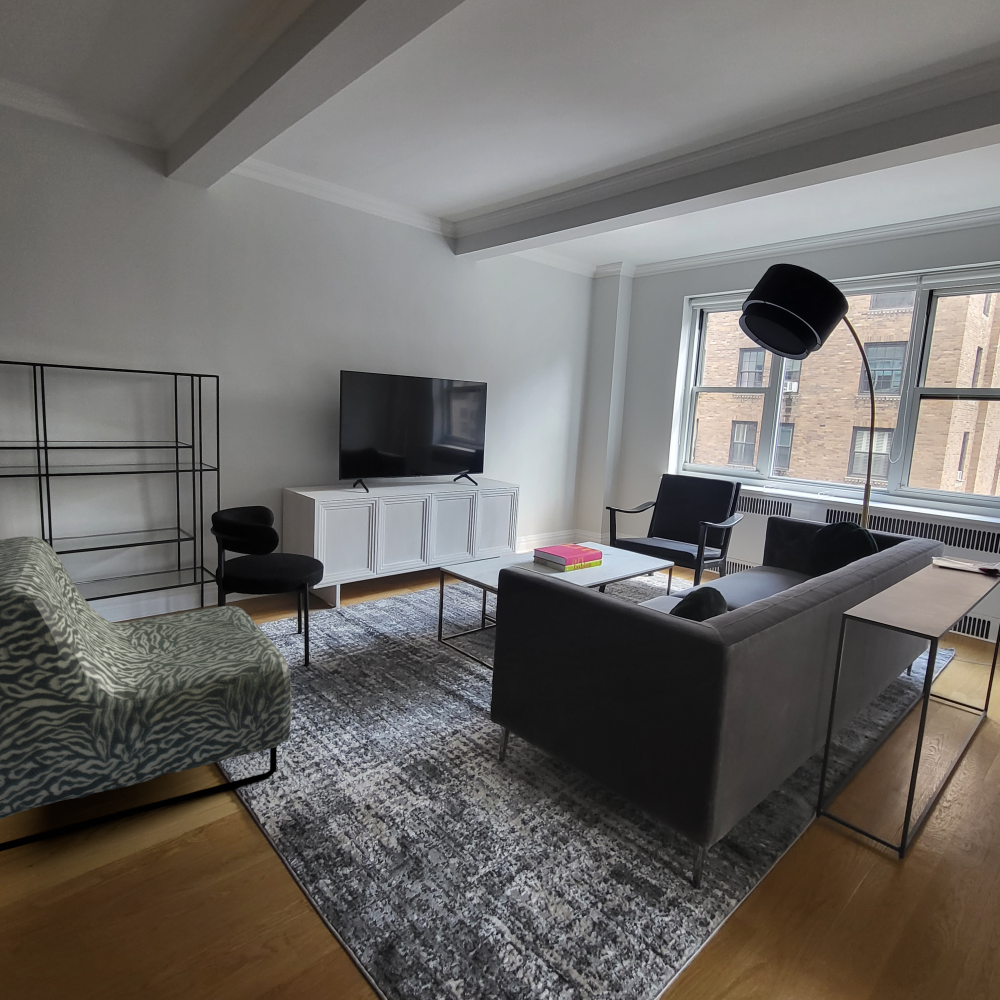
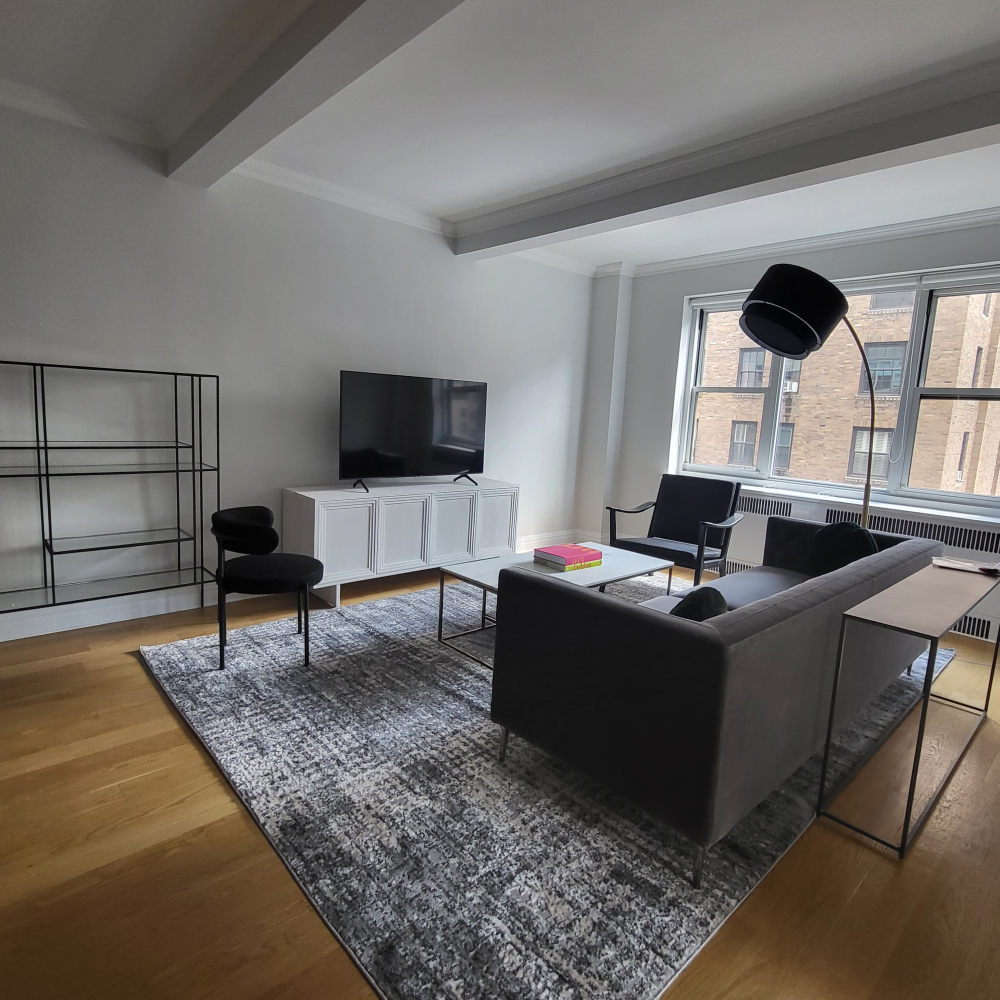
- armchair [0,536,292,853]
